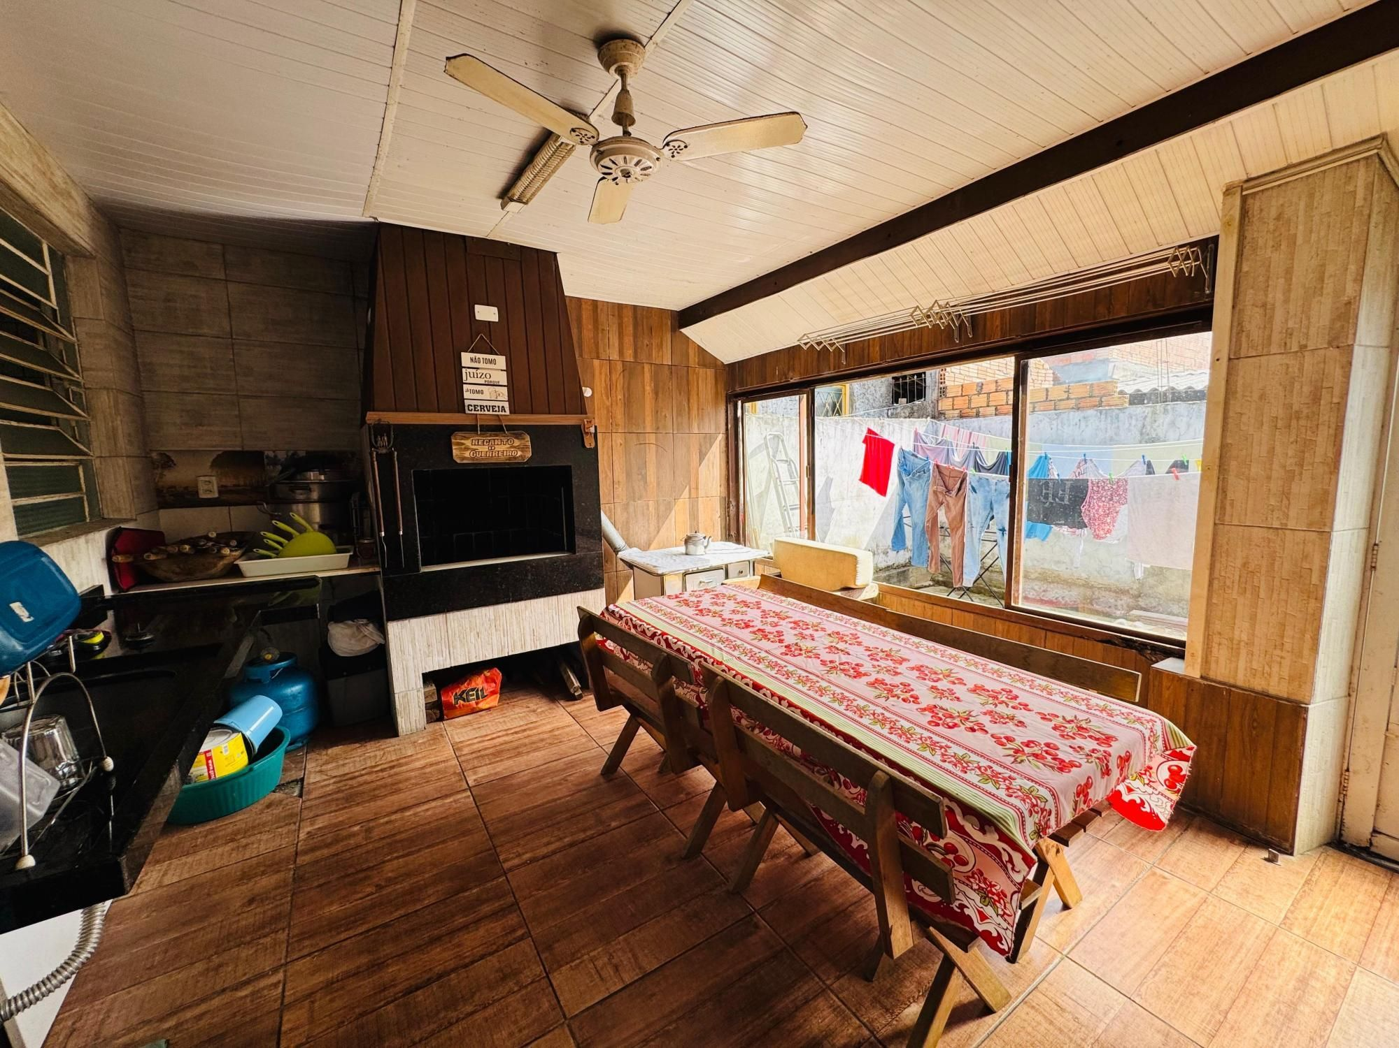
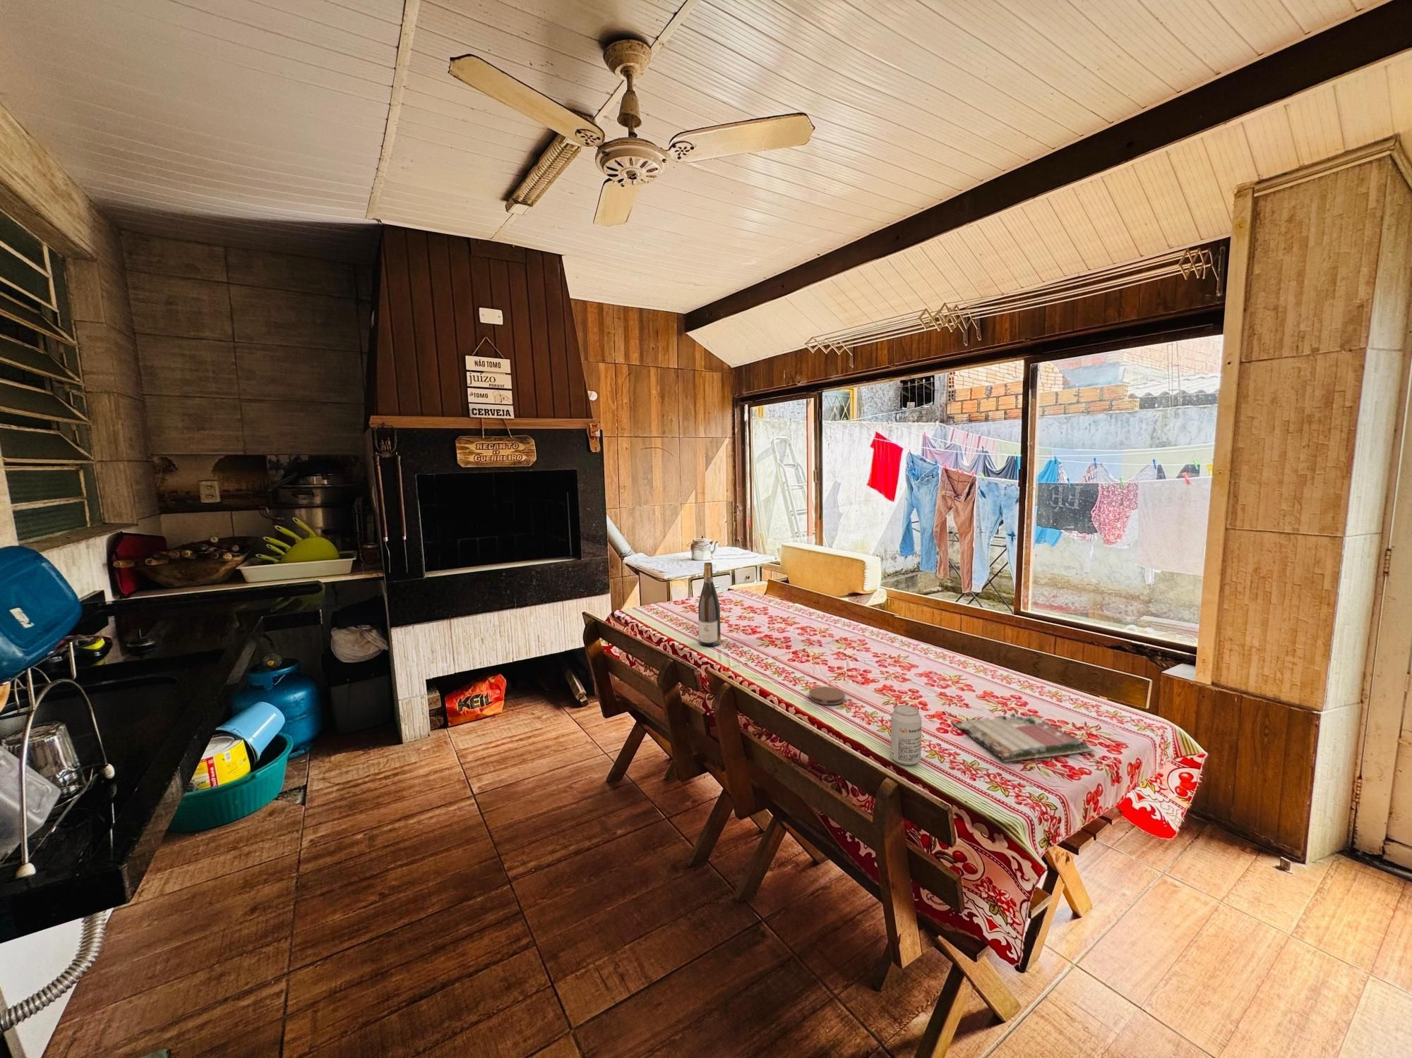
+ coaster [809,686,846,706]
+ architectural model [951,712,1096,762]
+ beverage can [891,705,922,766]
+ wine bottle [697,561,722,647]
